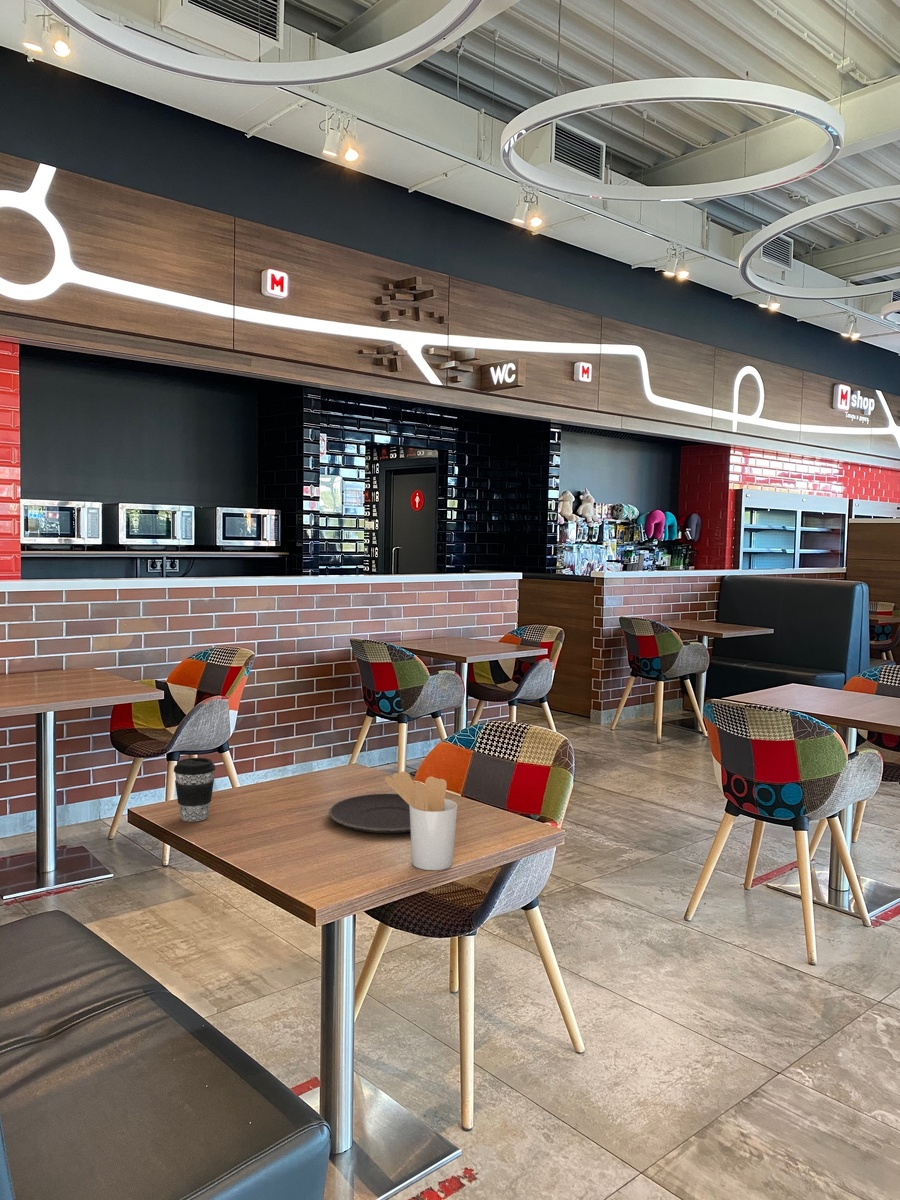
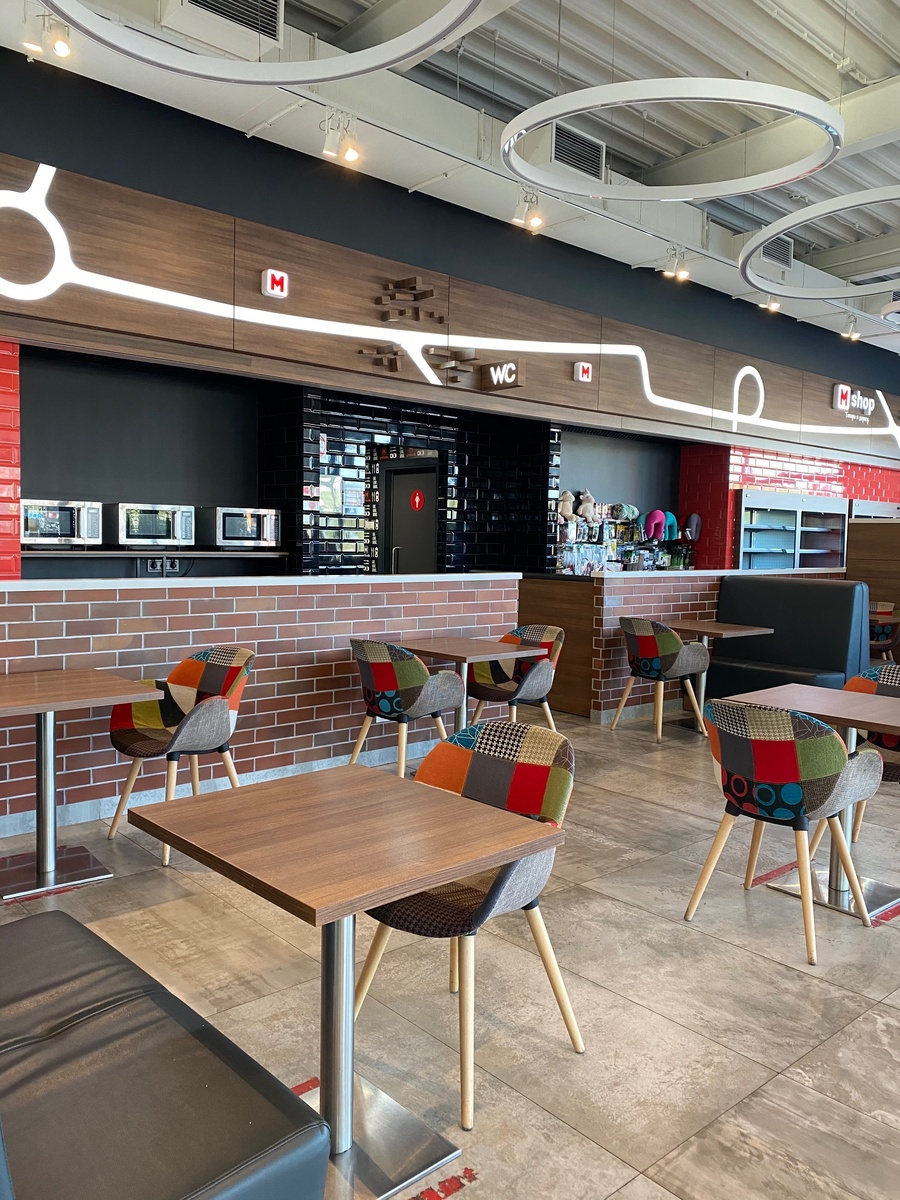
- coffee cup [173,757,216,822]
- plate [328,793,411,834]
- utensil holder [384,770,458,871]
